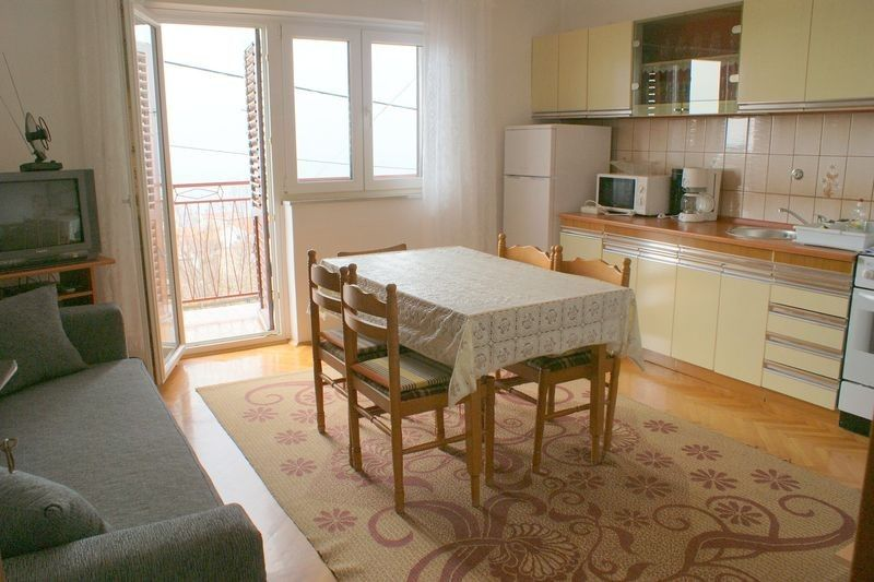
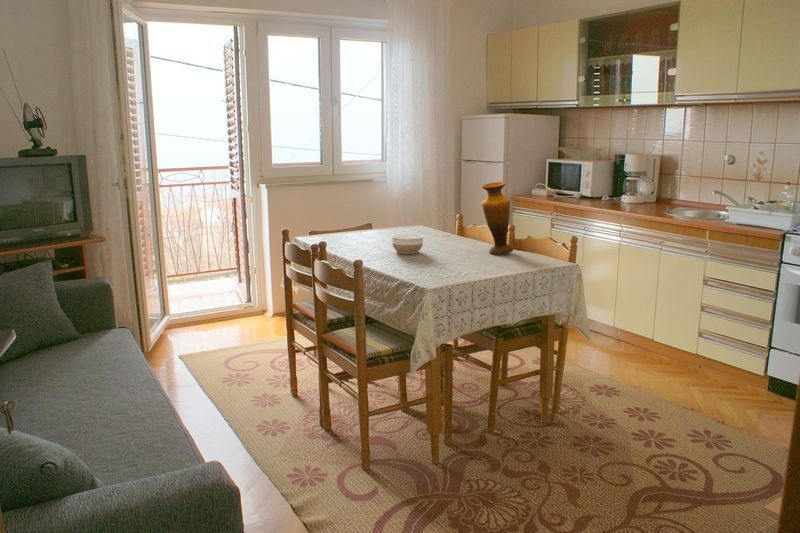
+ vase [481,181,514,255]
+ bowl [391,233,425,255]
